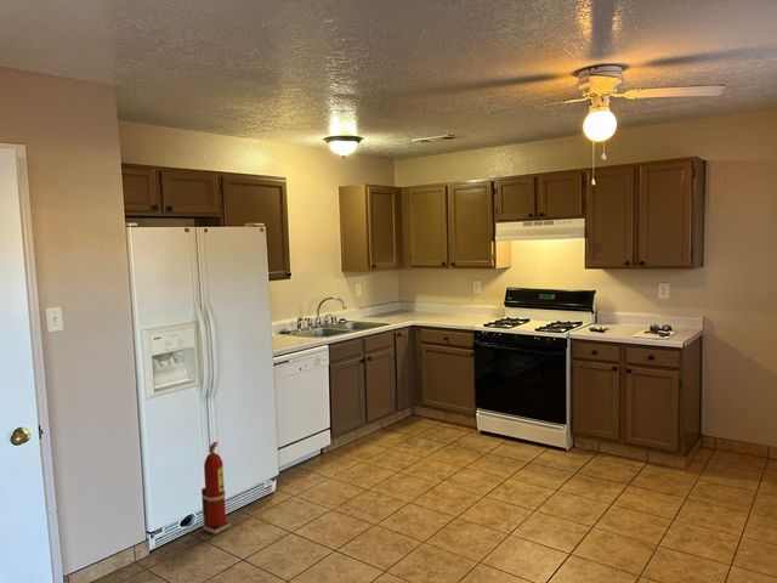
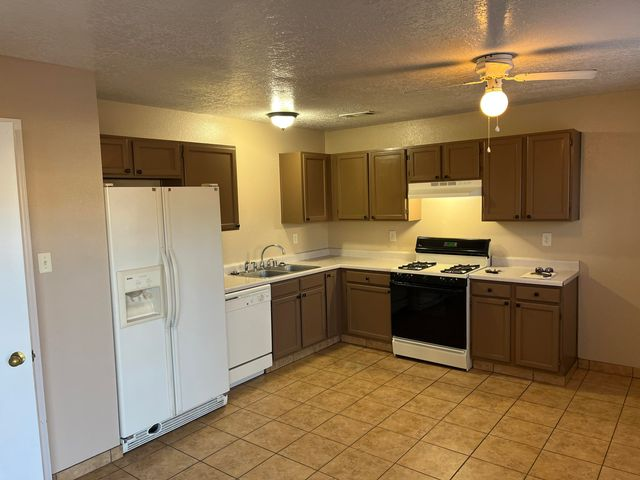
- fire extinguisher [200,441,231,536]
